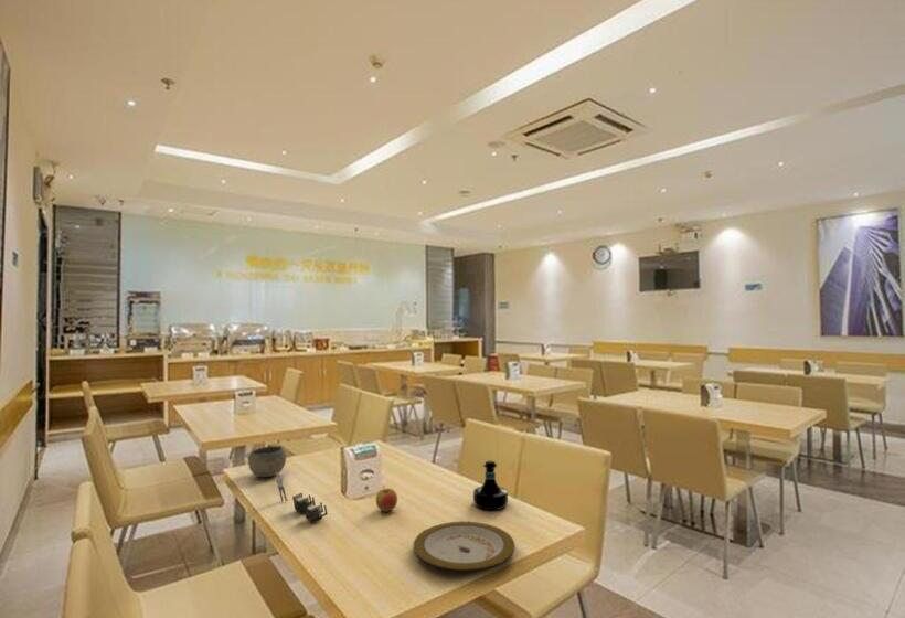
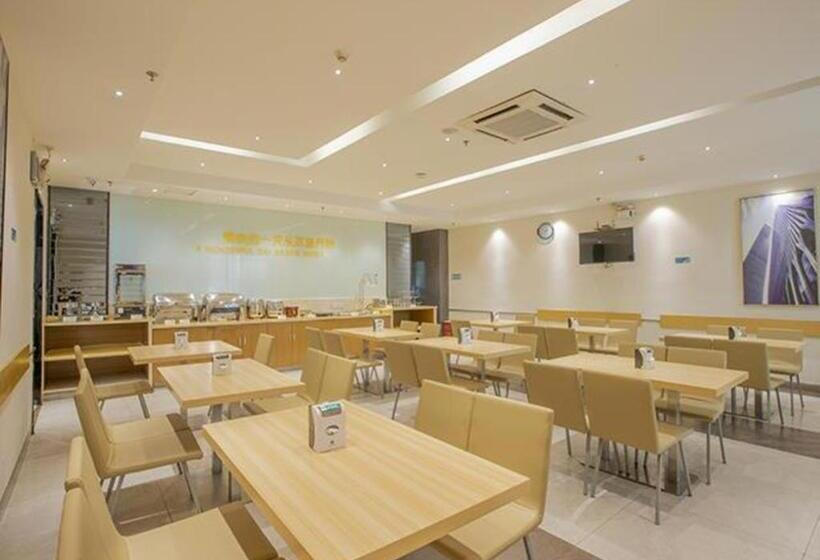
- bowl [247,445,287,478]
- napkin holder [275,472,329,525]
- tequila bottle [472,459,509,511]
- plate [413,521,517,572]
- apple [375,484,398,513]
